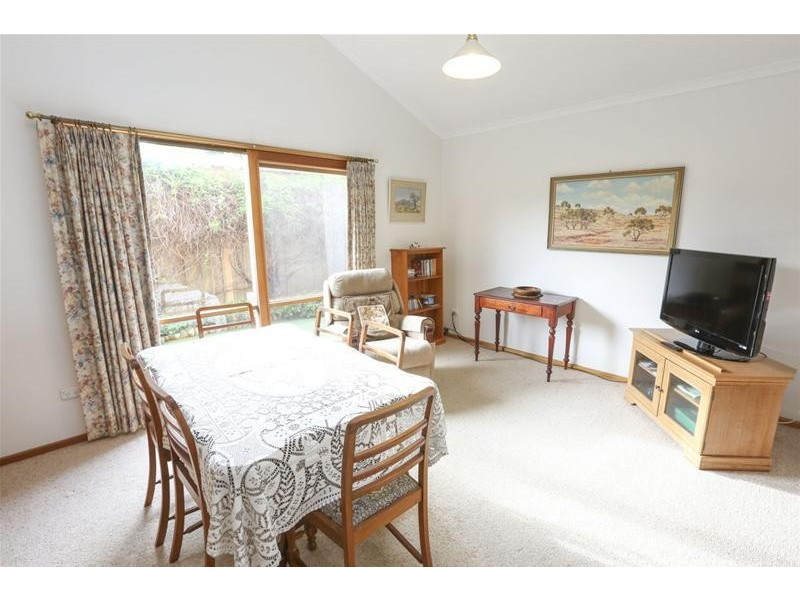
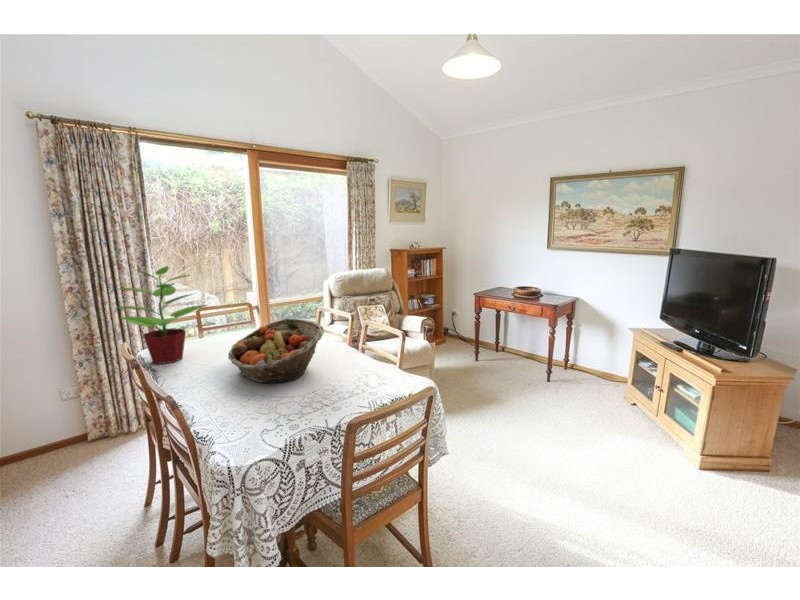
+ fruit basket [227,318,325,384]
+ potted plant [115,261,209,365]
